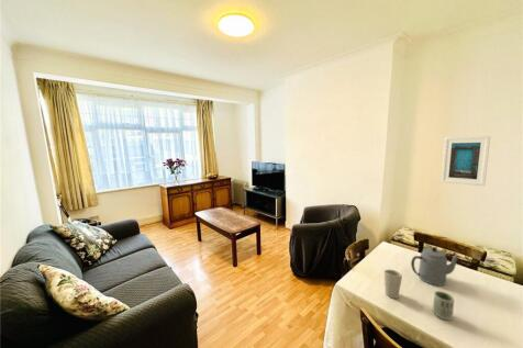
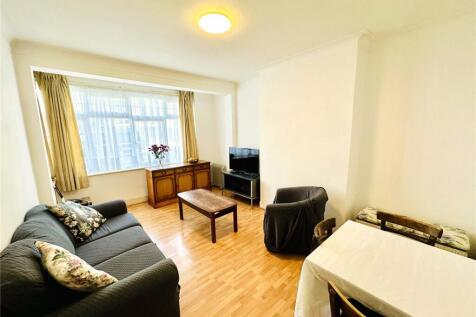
- teapot [410,246,460,287]
- cup [383,269,403,300]
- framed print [439,135,491,187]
- cup [432,290,455,321]
